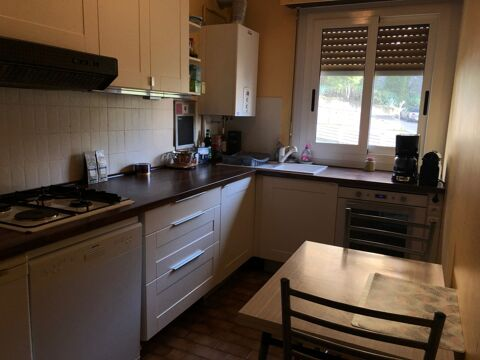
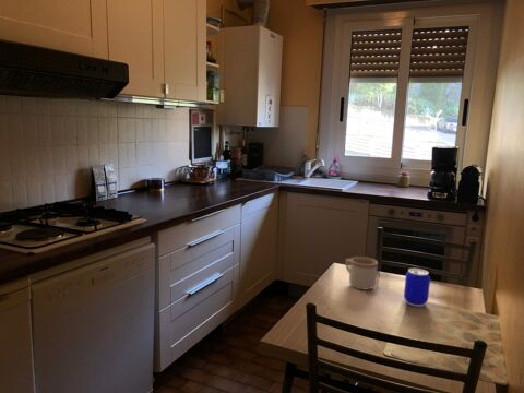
+ mug [345,255,379,291]
+ beer can [403,267,431,308]
